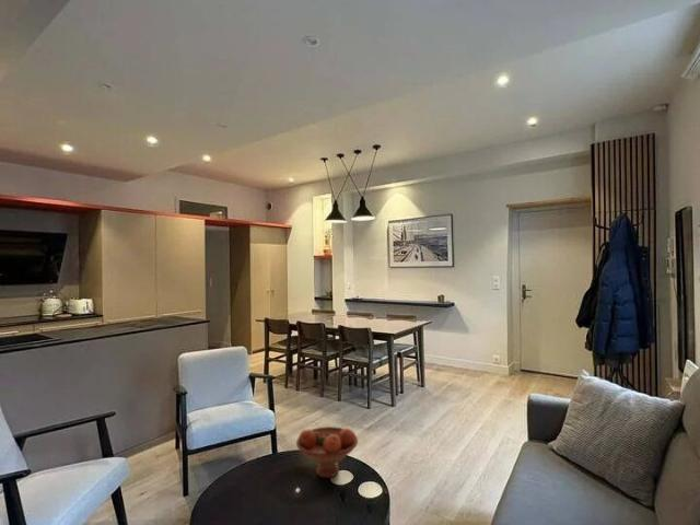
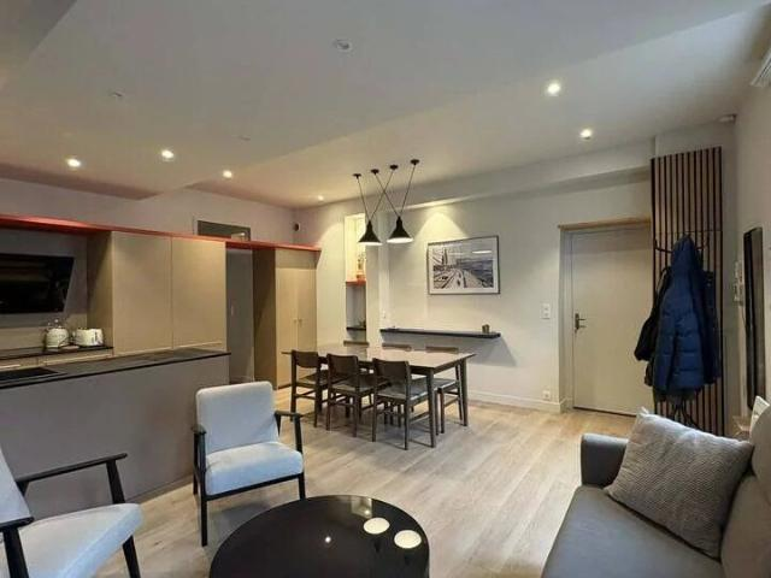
- fruit bowl [295,425,359,479]
